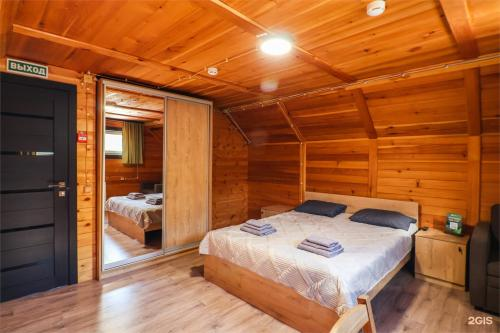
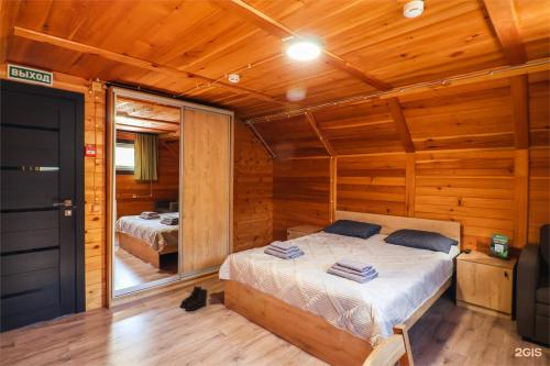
+ boots [179,285,209,312]
